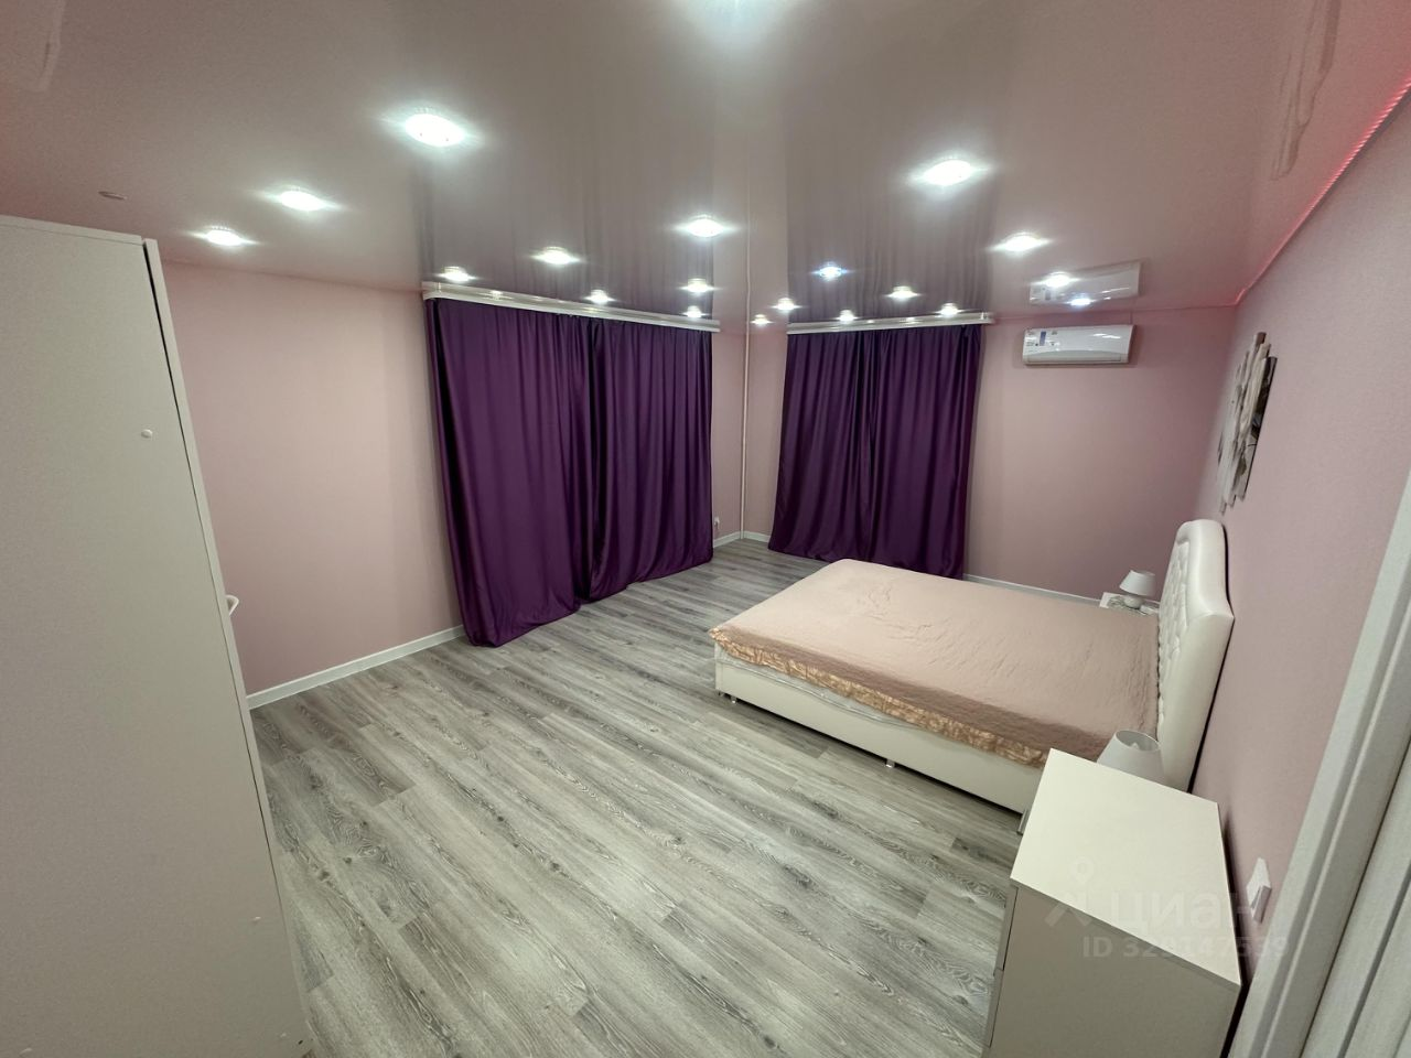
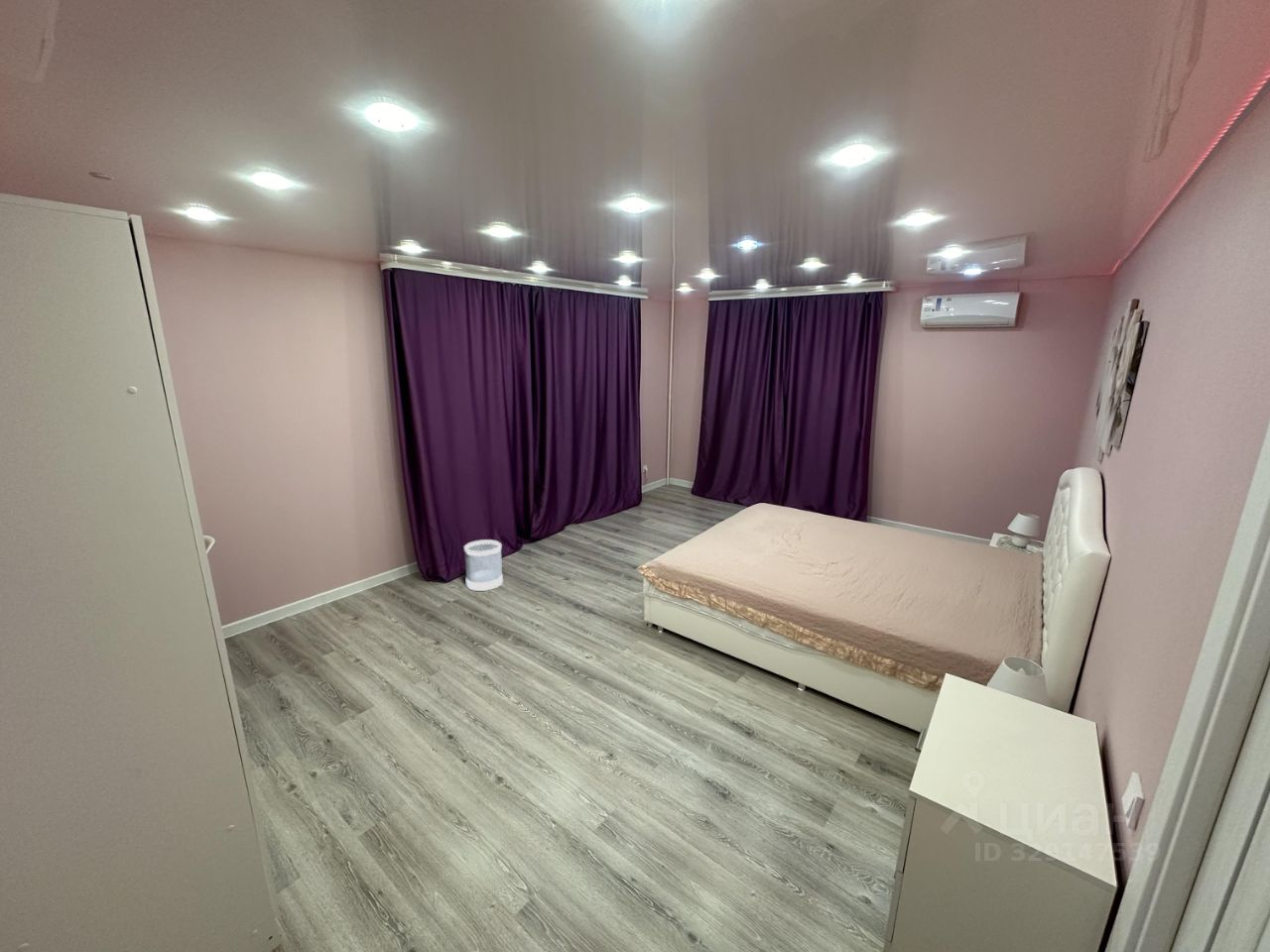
+ wastebasket [463,538,504,592]
